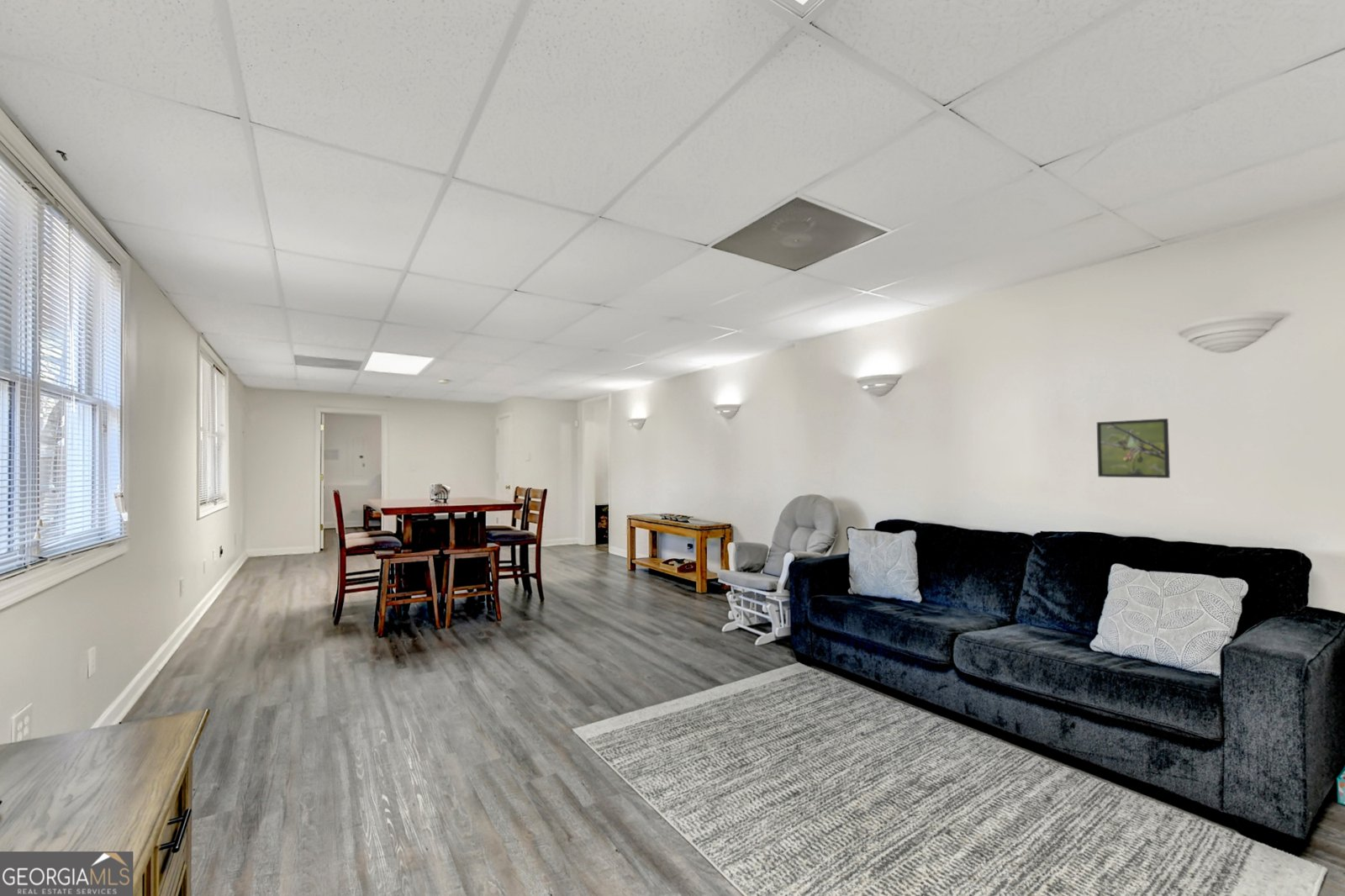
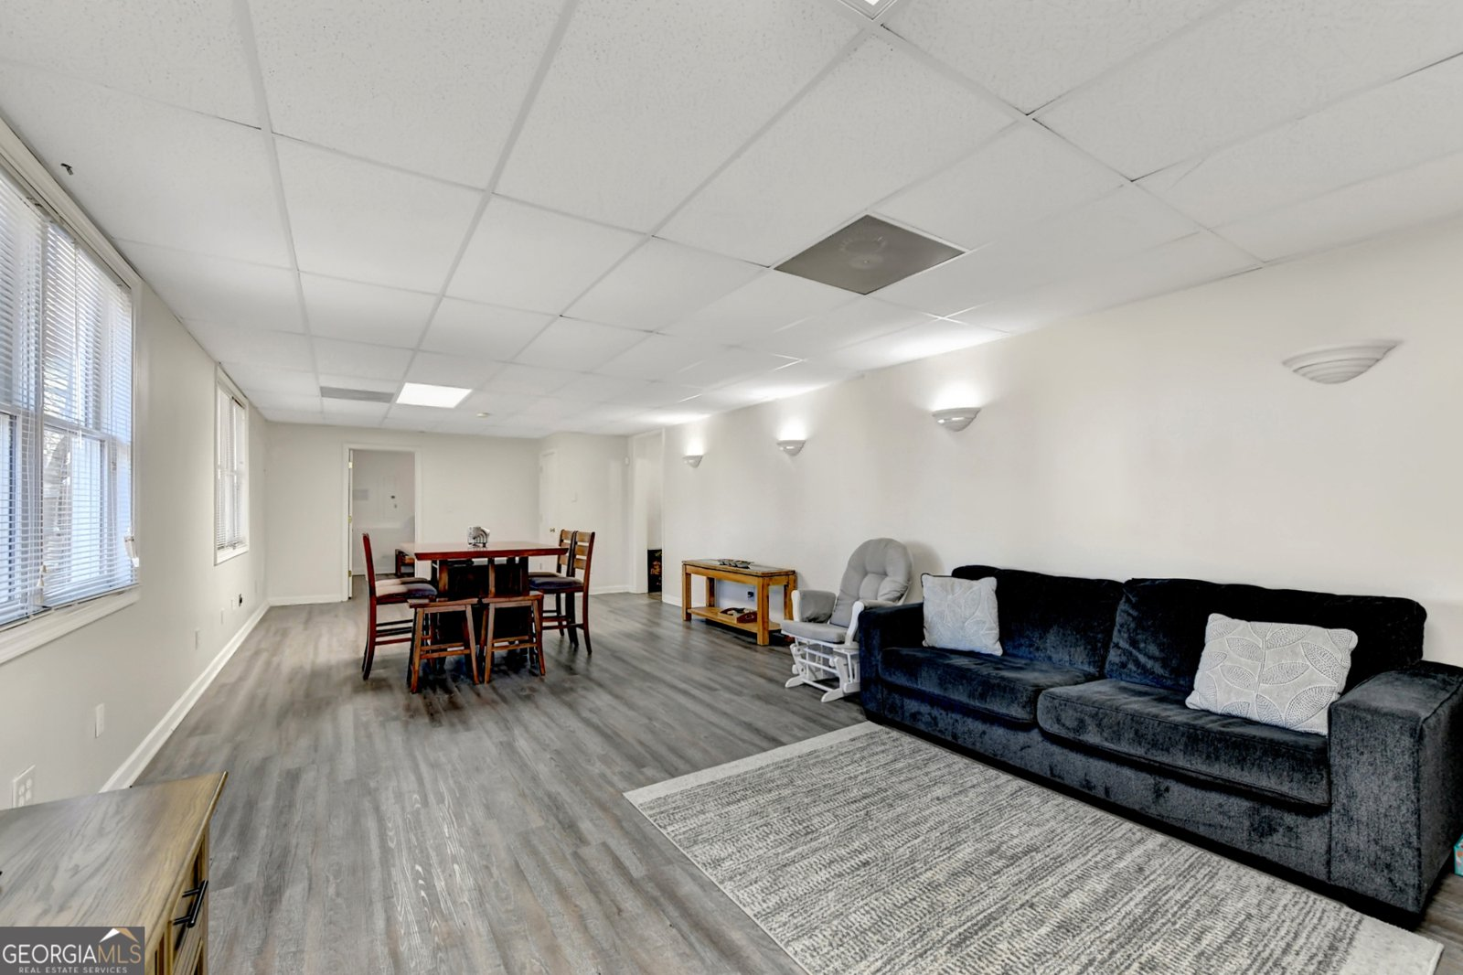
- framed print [1096,418,1171,479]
